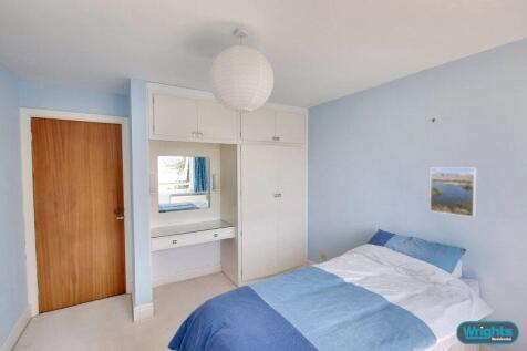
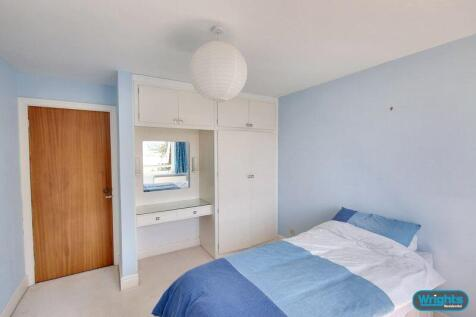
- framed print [428,167,477,218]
